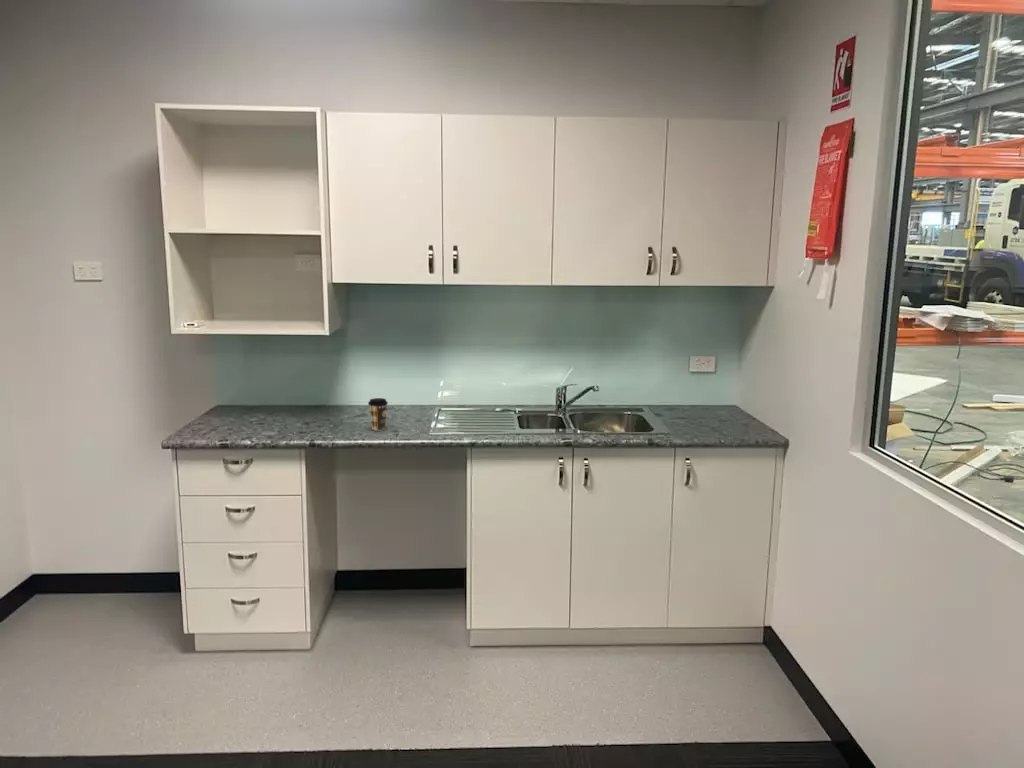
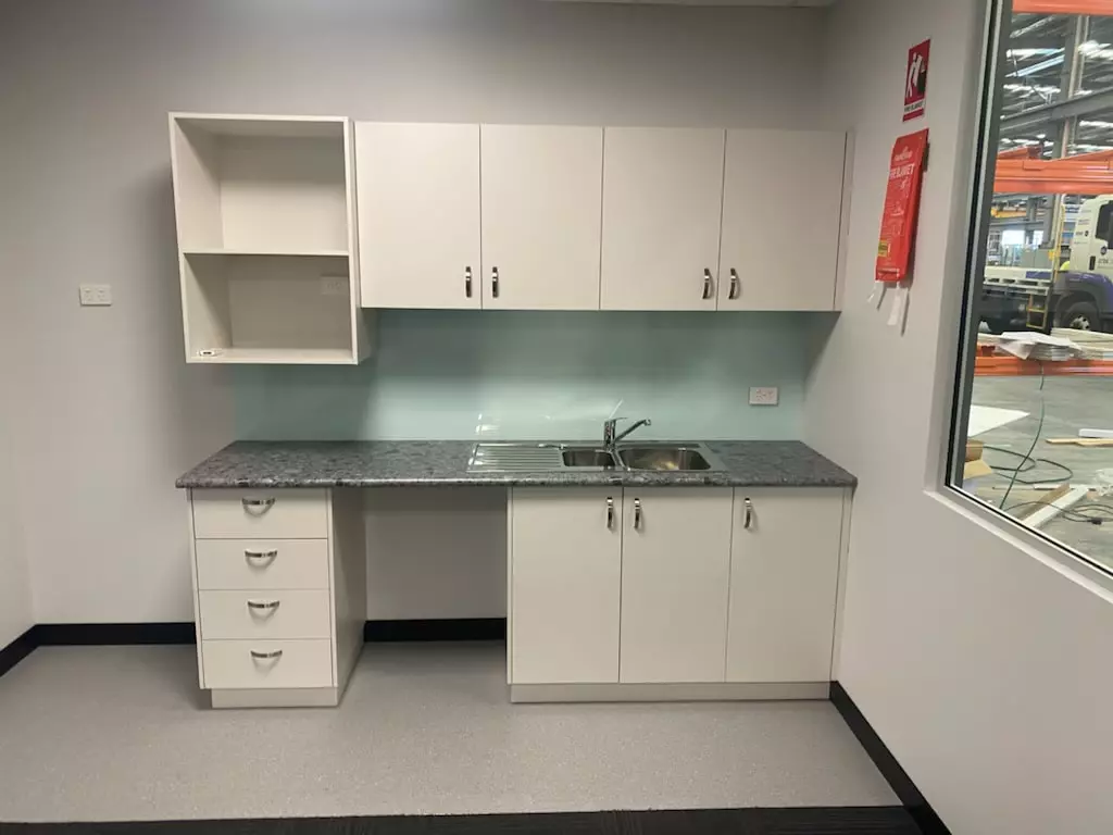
- coffee cup [367,397,389,432]
